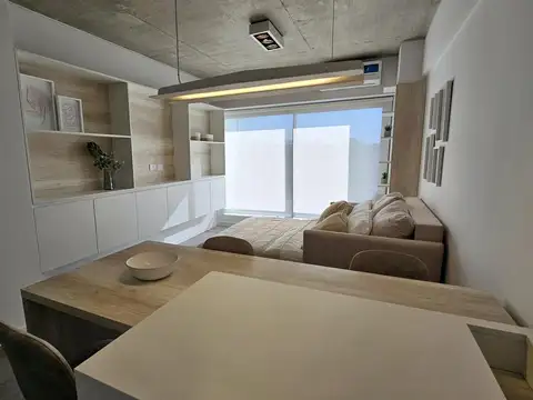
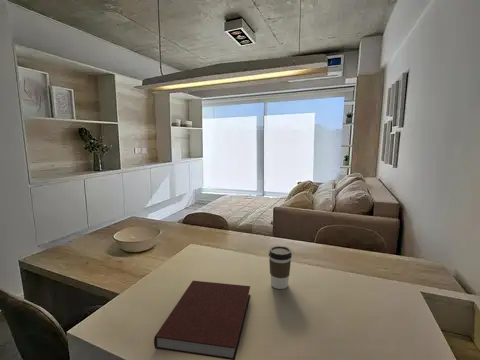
+ notebook [153,280,251,360]
+ coffee cup [268,245,293,290]
